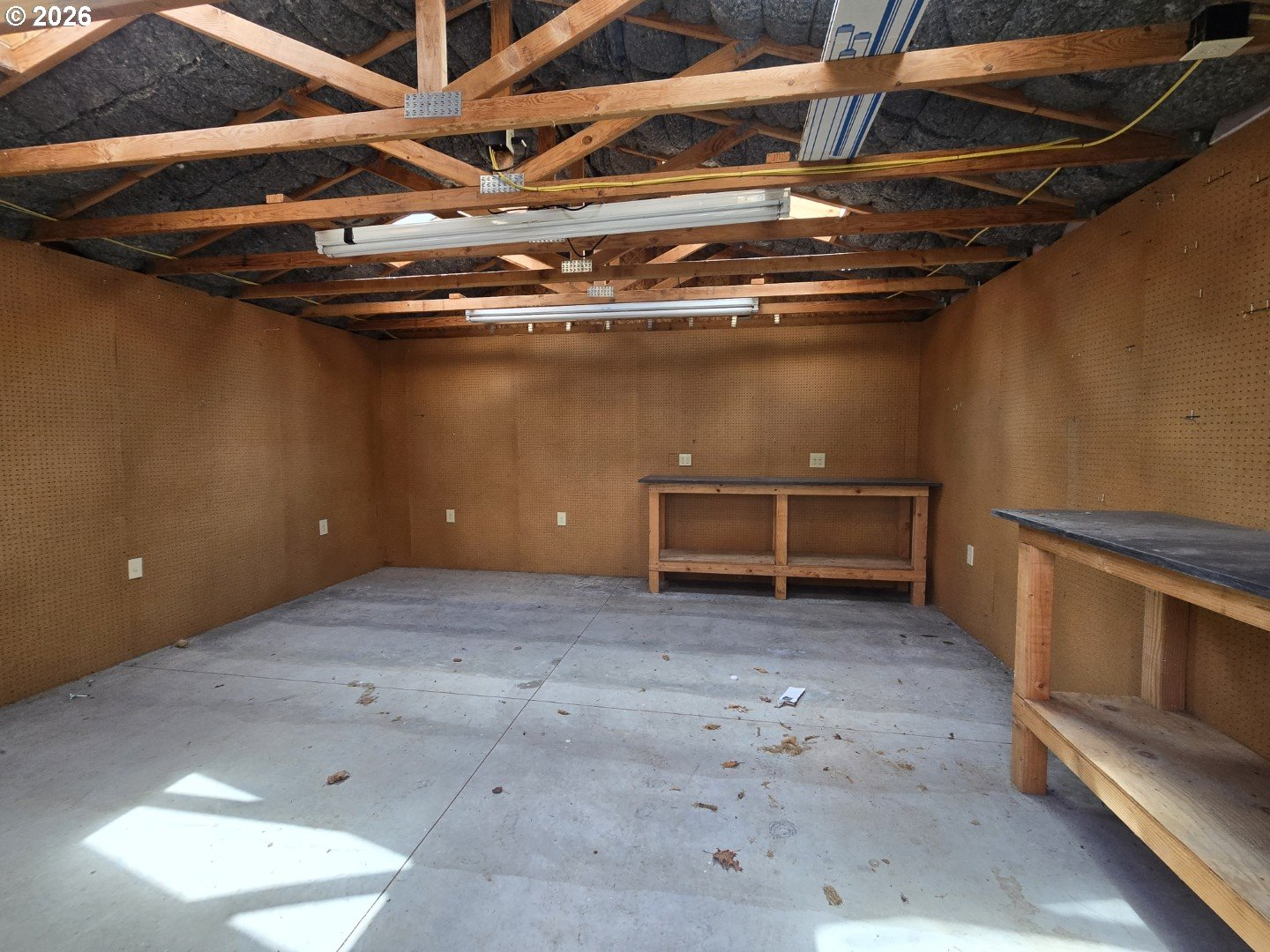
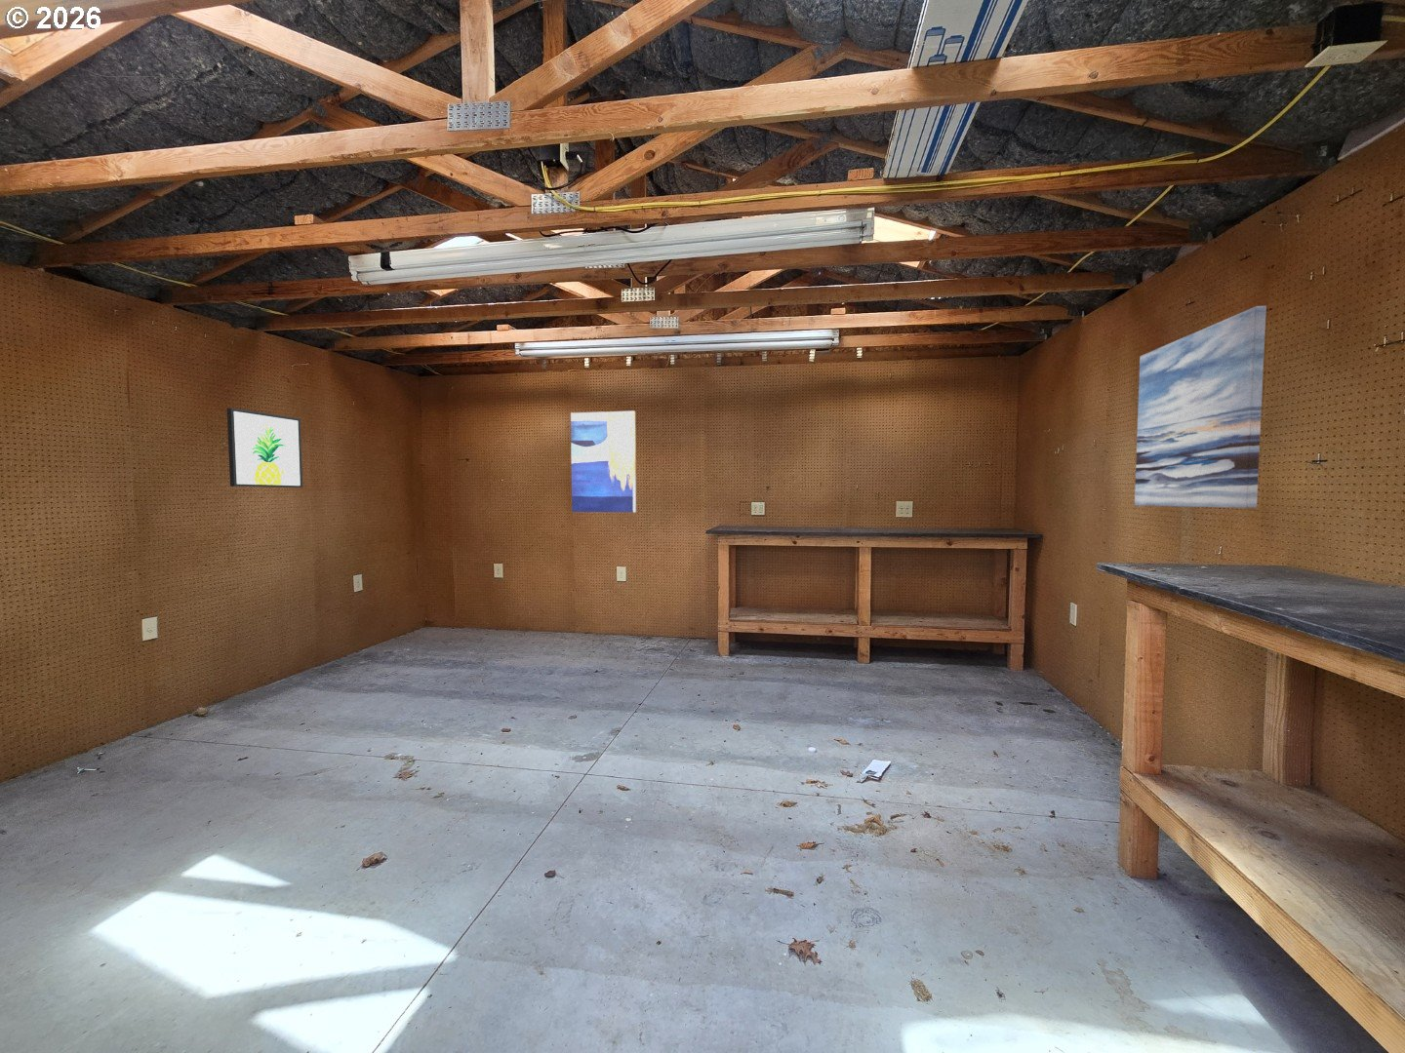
+ wall art [227,407,303,489]
+ wall art [570,410,637,513]
+ wall art [1134,305,1268,509]
